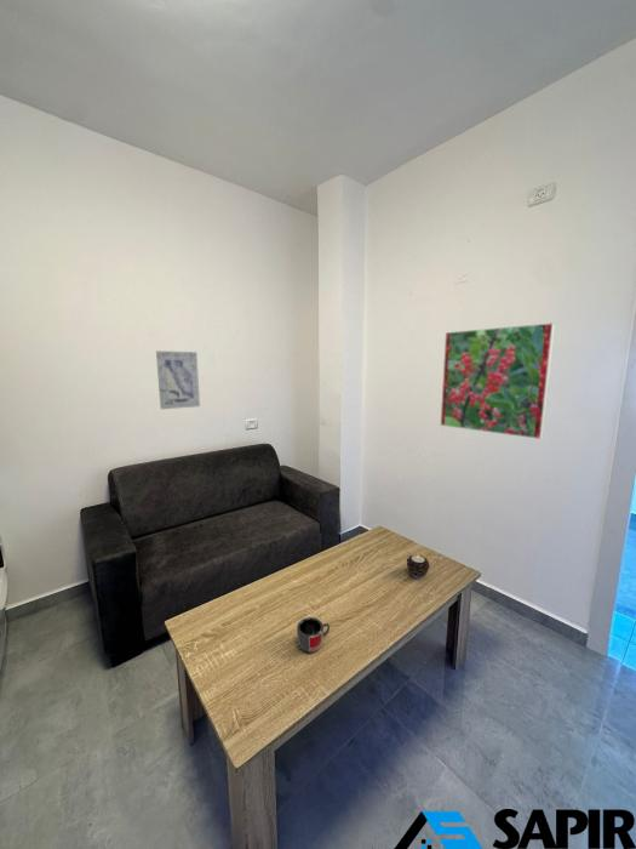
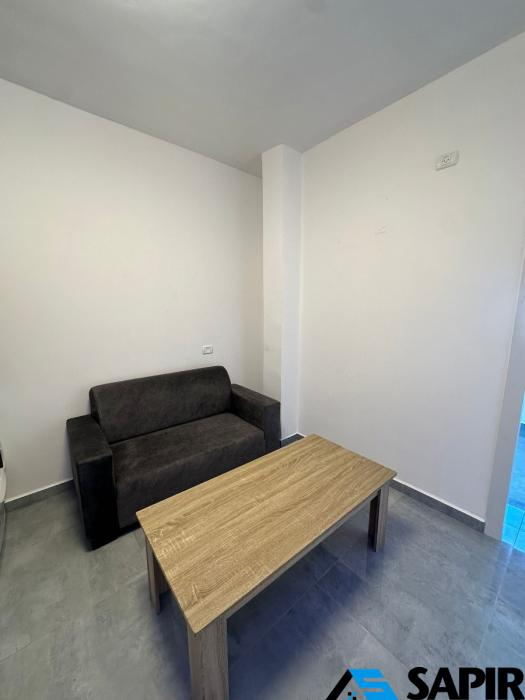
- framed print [439,321,556,440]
- candle [406,554,431,580]
- wall art [155,349,201,410]
- mug [296,616,331,653]
